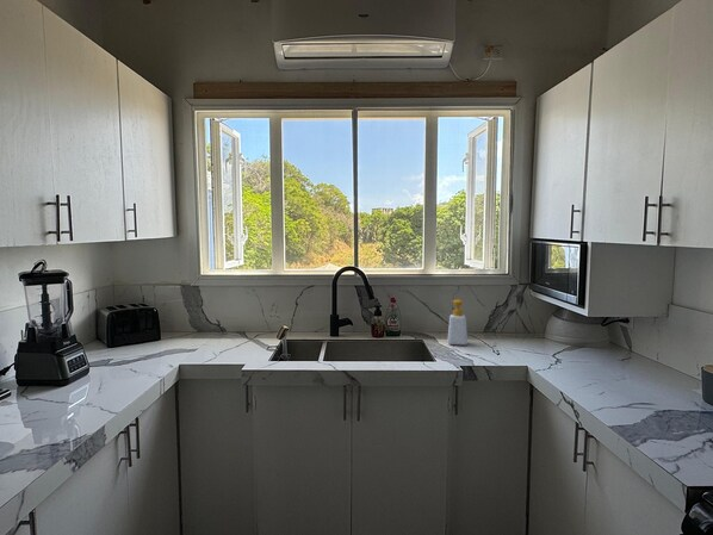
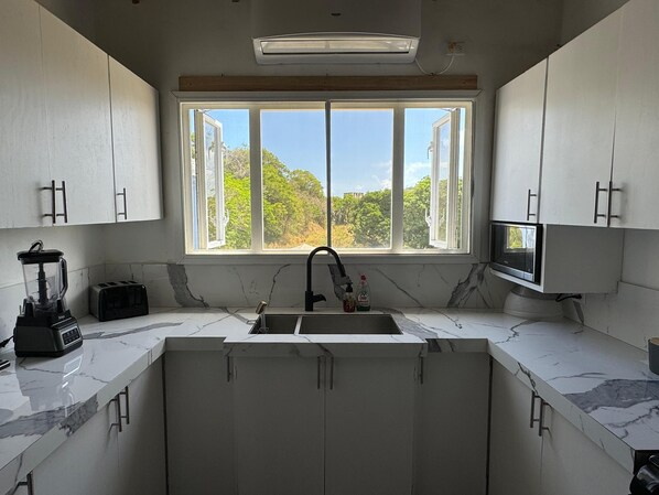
- soap bottle [447,298,469,347]
